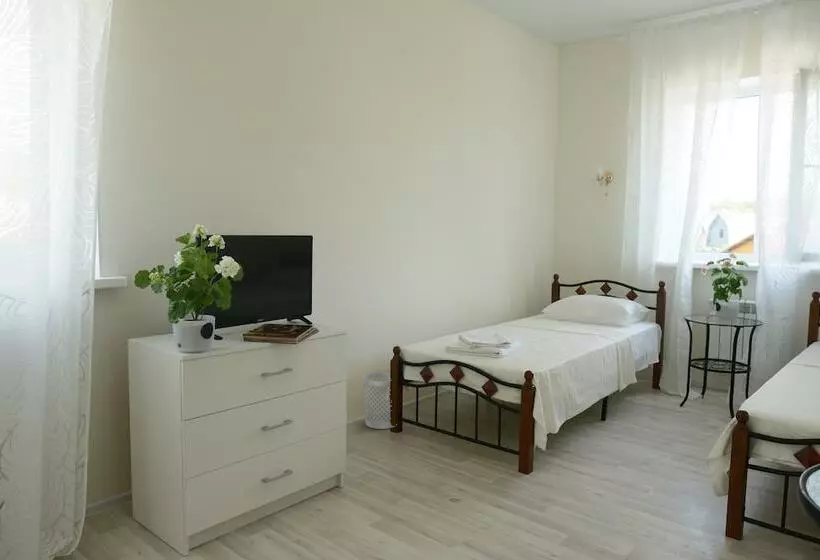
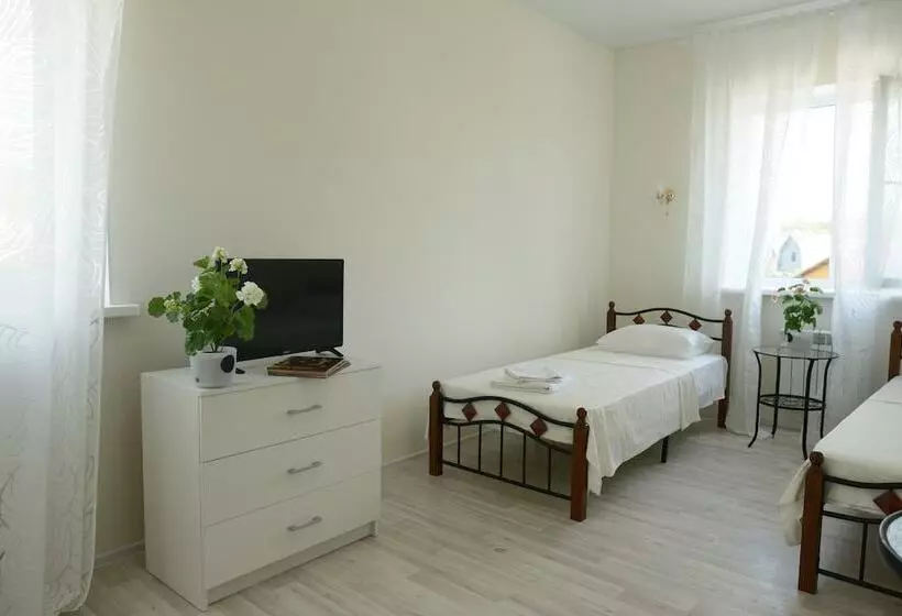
- wastebasket [362,372,396,430]
